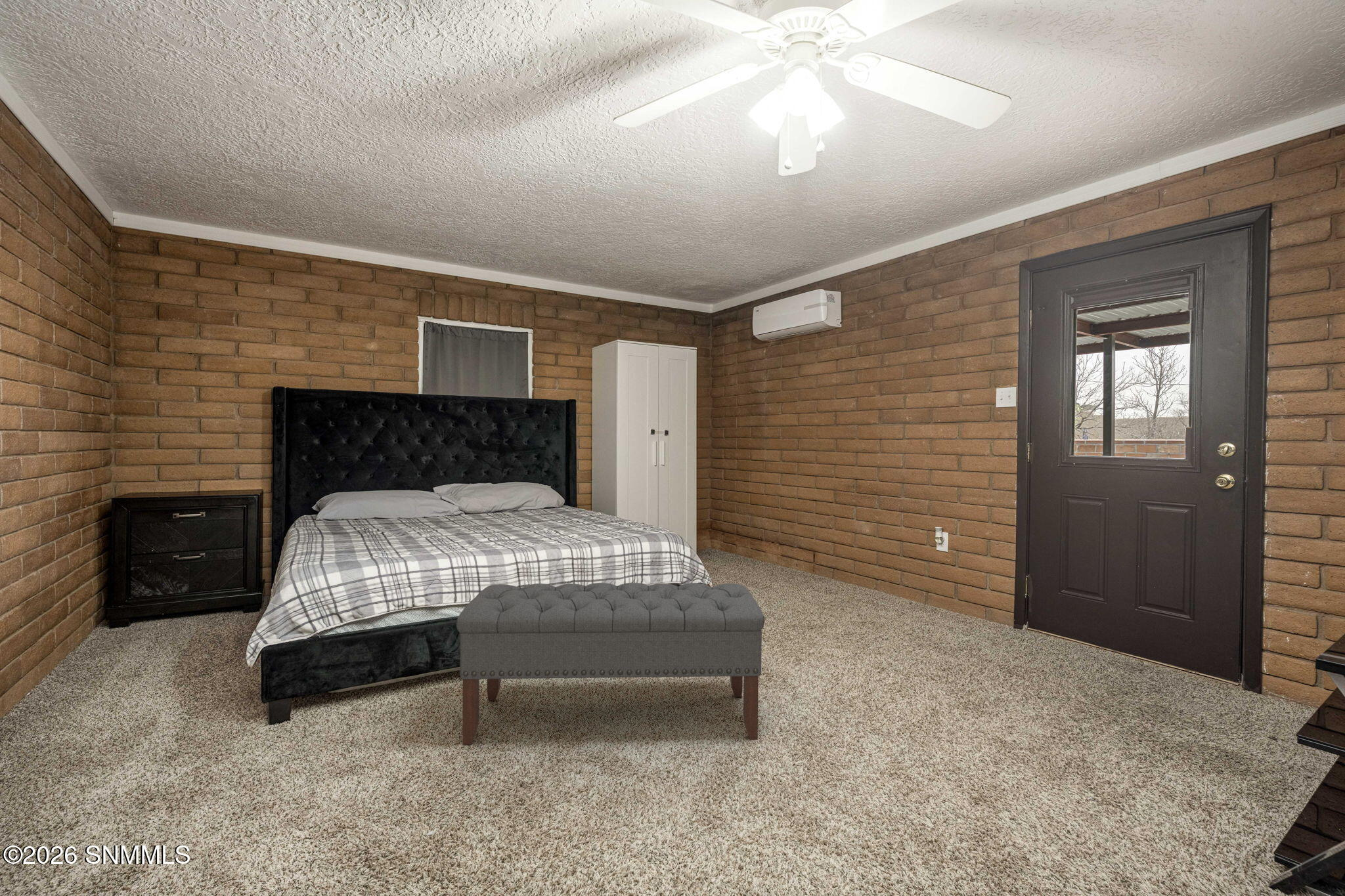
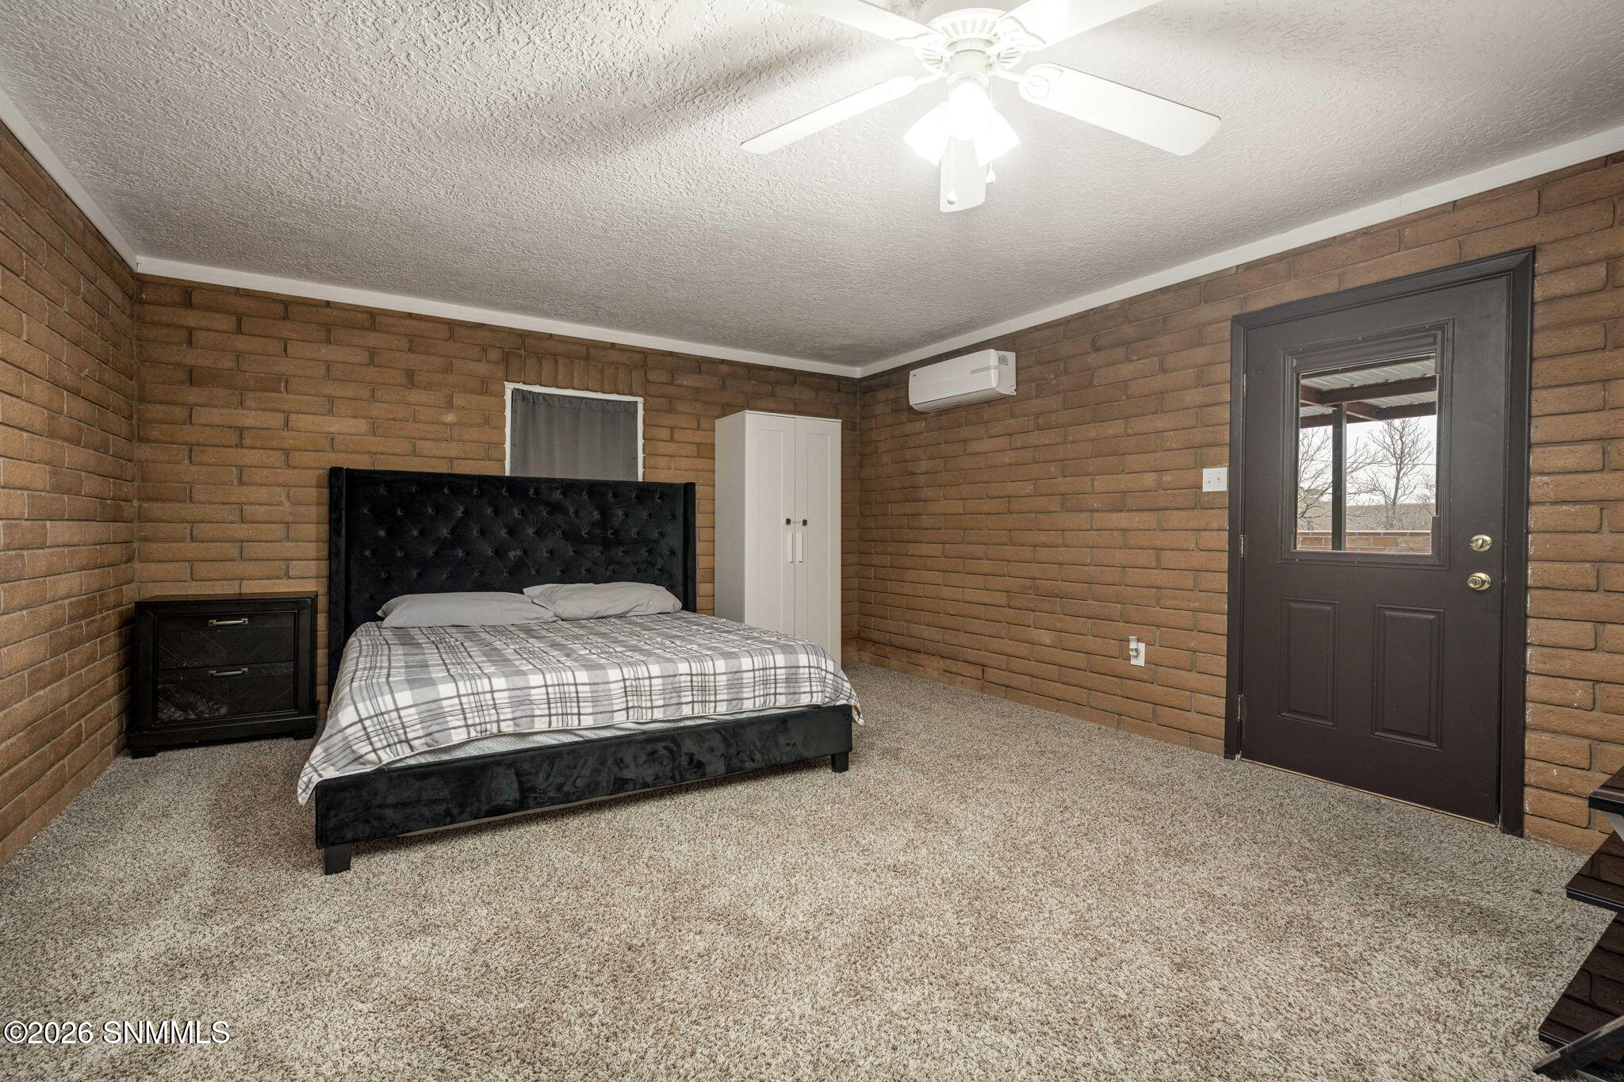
- bench [456,582,766,746]
